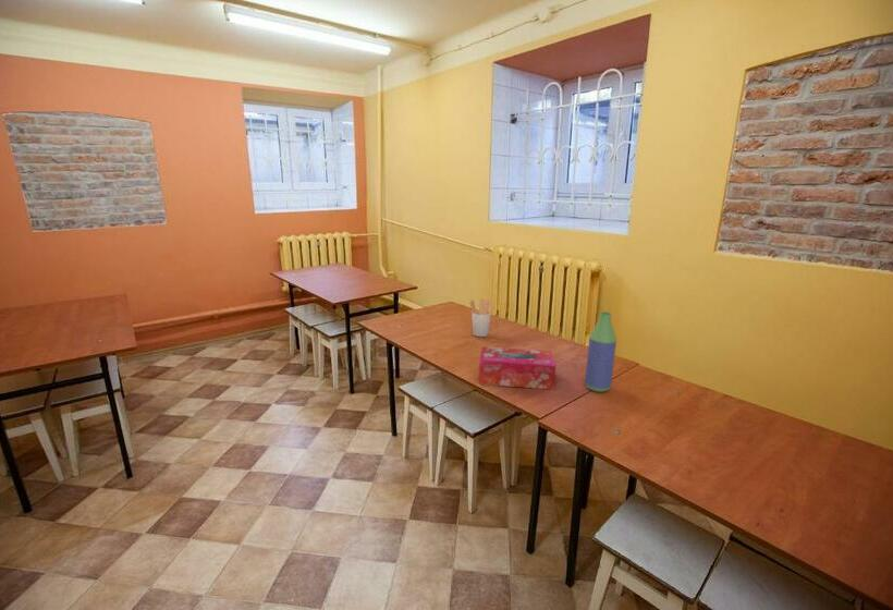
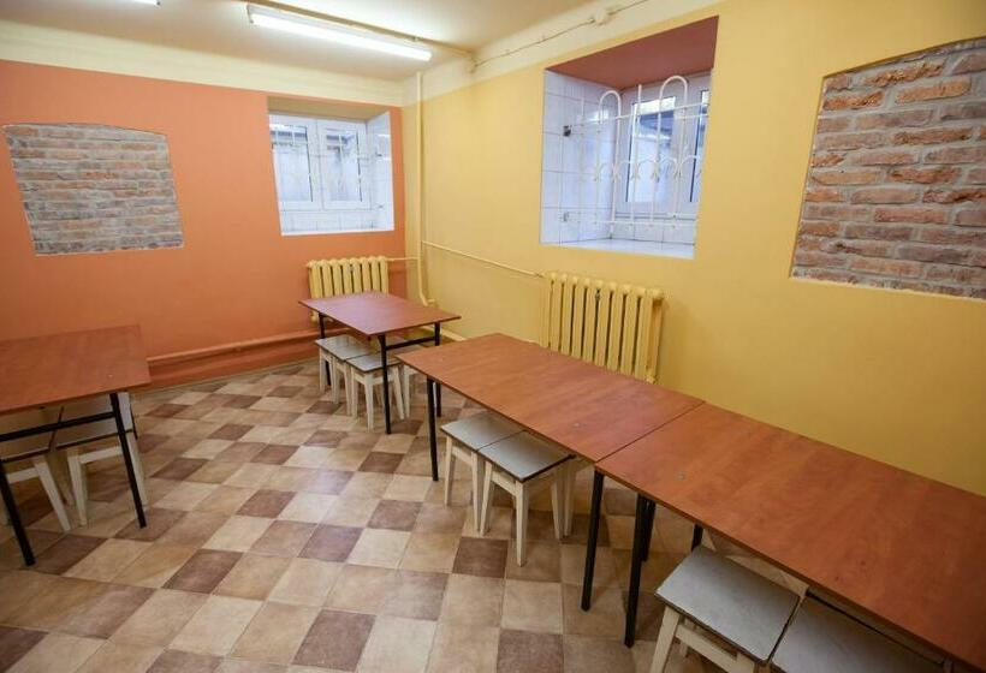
- utensil holder [469,297,496,338]
- bottle [584,310,617,393]
- tissue box [478,346,556,391]
